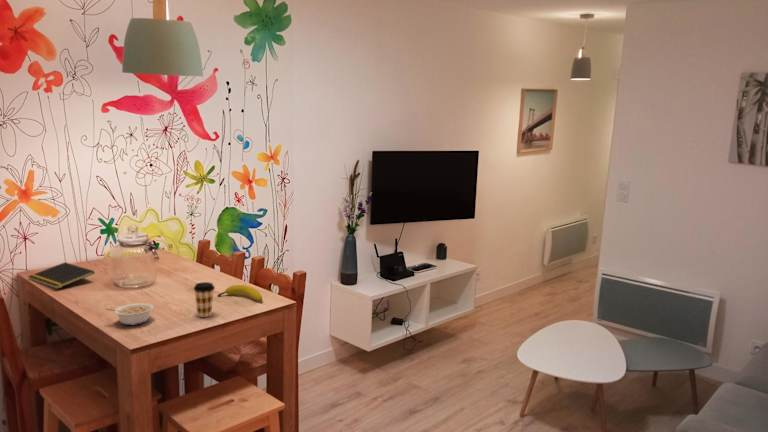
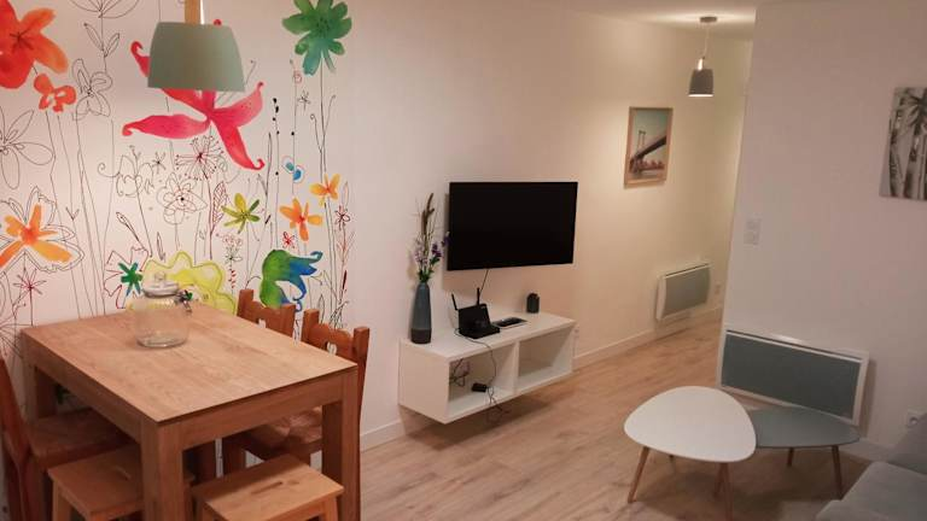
- coffee cup [193,281,216,318]
- notepad [27,261,96,290]
- legume [105,302,155,326]
- fruit [217,284,263,302]
